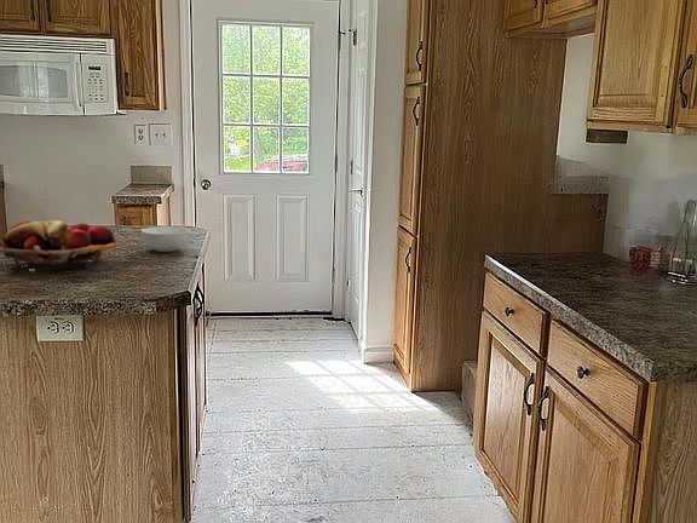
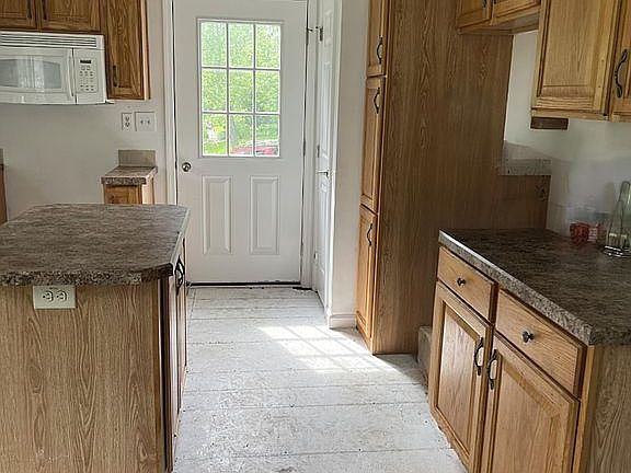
- cereal bowl [140,225,191,253]
- fruit basket [0,219,117,271]
